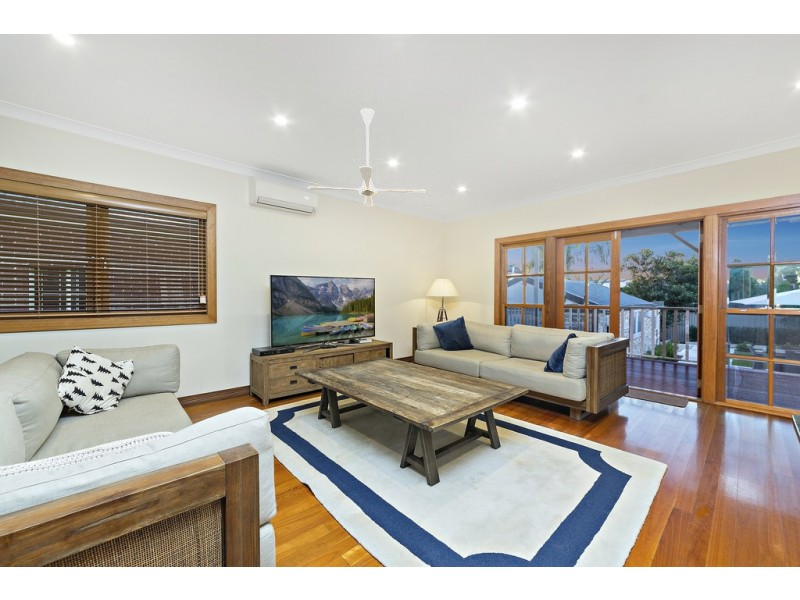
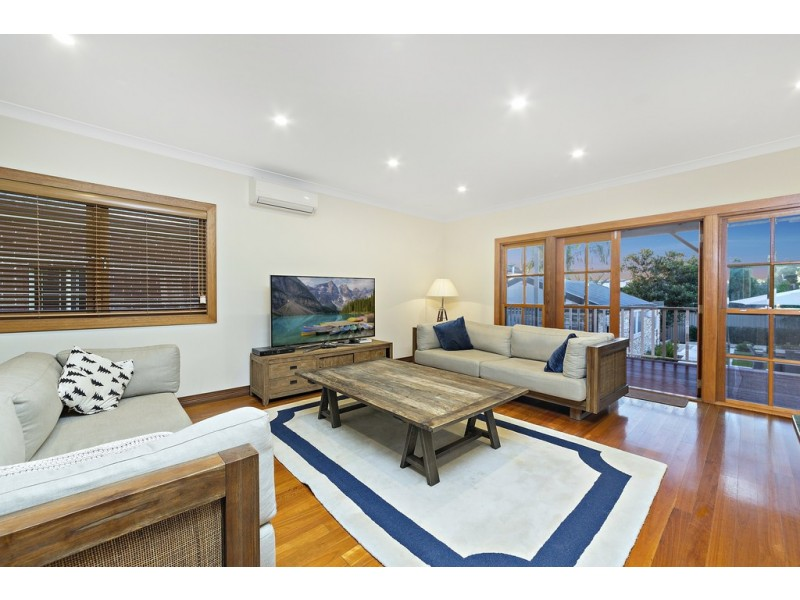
- ceiling fan [307,107,426,207]
